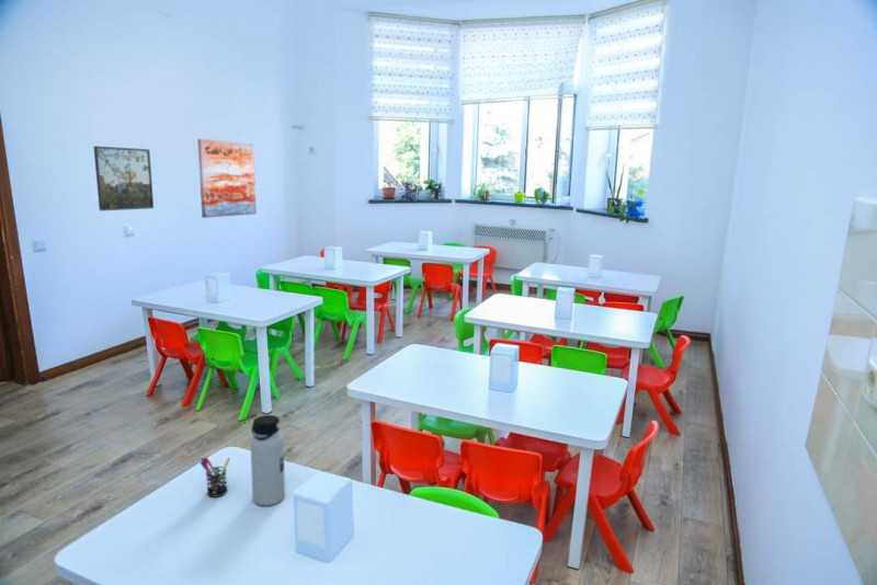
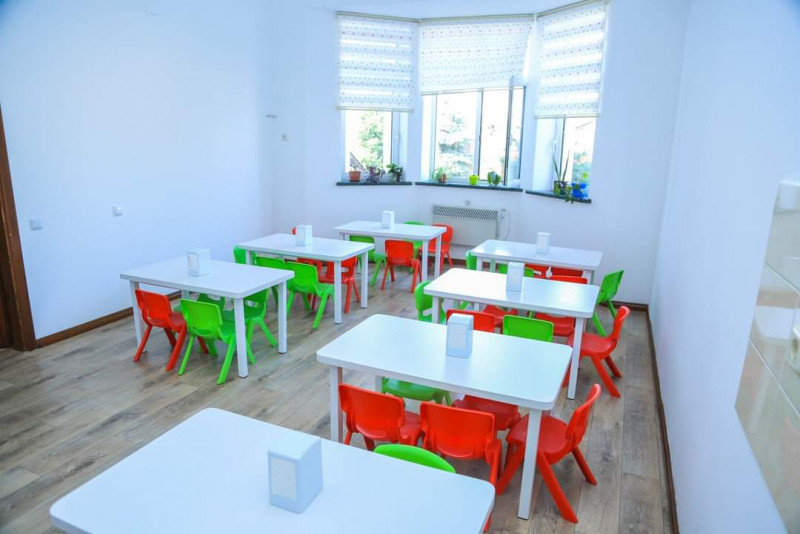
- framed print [93,145,155,211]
- water bottle [249,414,286,506]
- wall art [196,138,258,219]
- pen holder [198,456,231,498]
